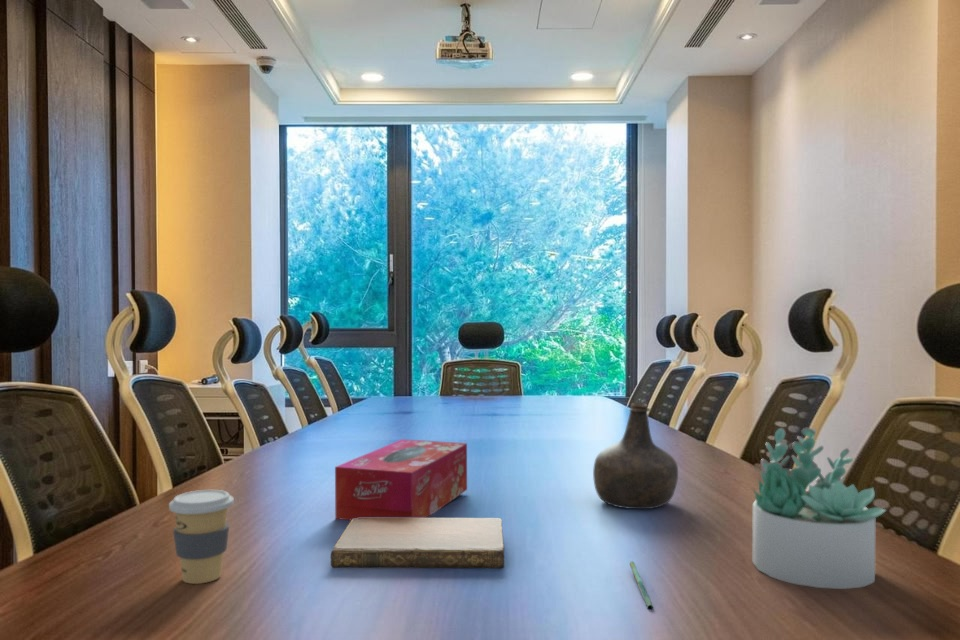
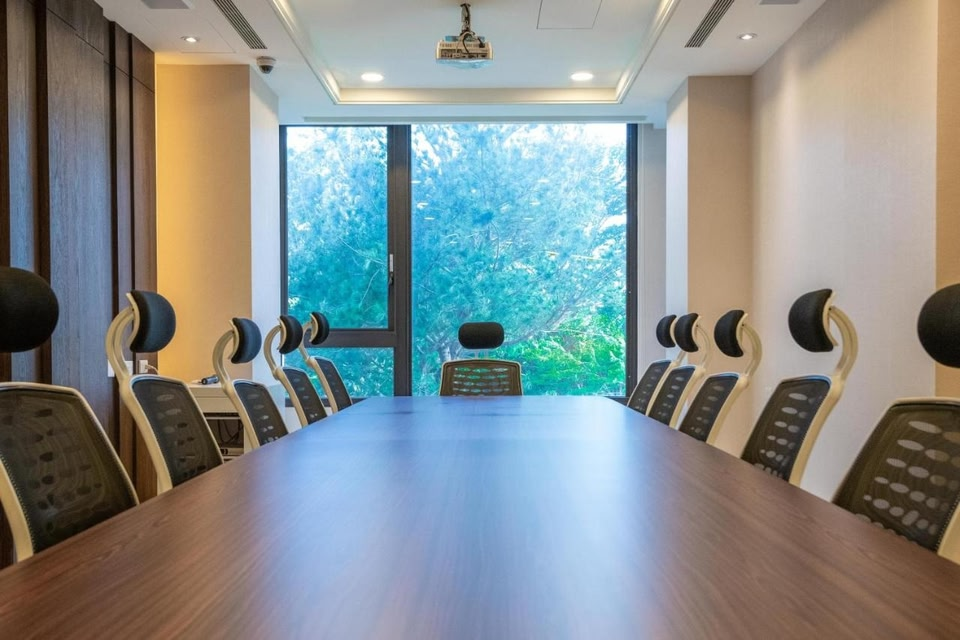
- notebook [330,517,505,569]
- pen [629,561,654,610]
- succulent plant [752,427,887,590]
- tissue box [334,438,468,521]
- coffee cup [168,489,235,585]
- bottle [592,402,679,510]
